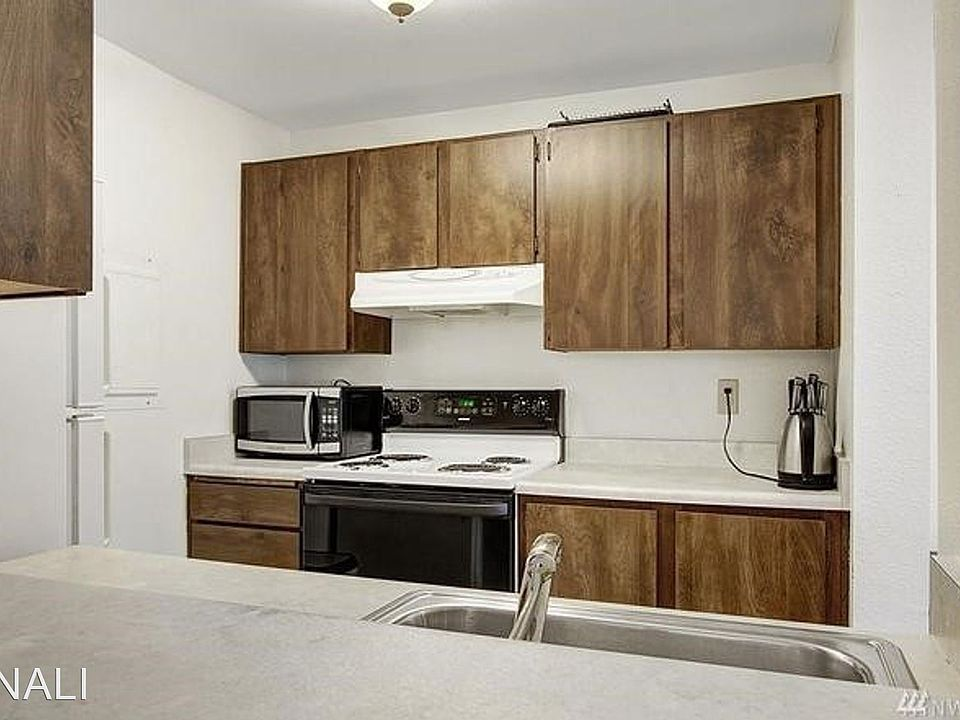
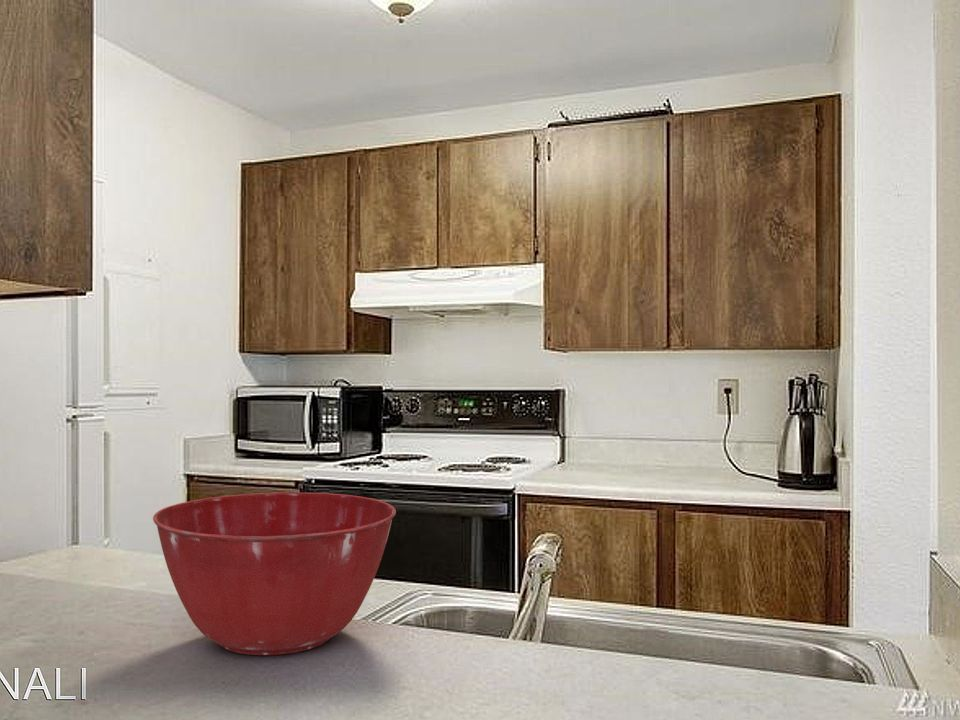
+ mixing bowl [152,491,397,656]
